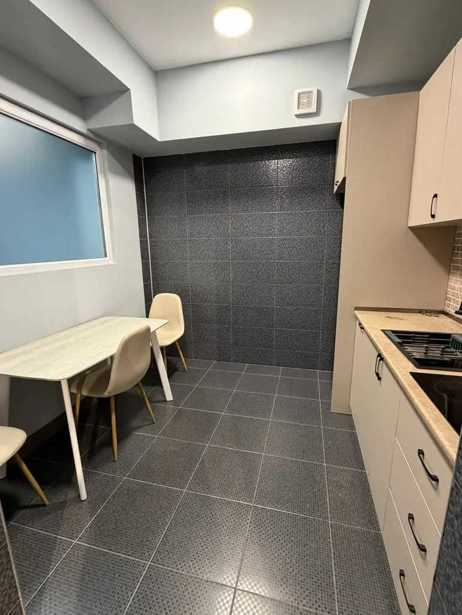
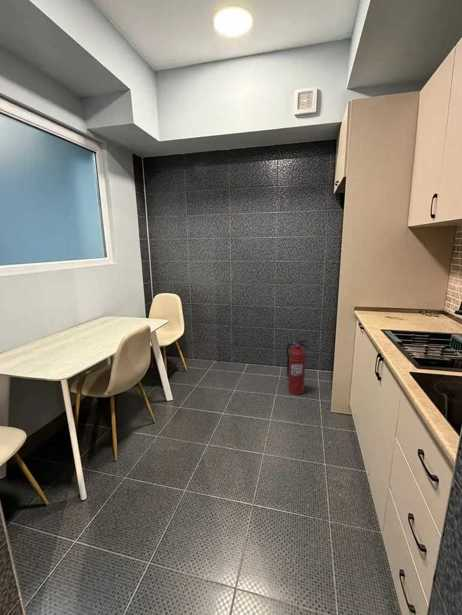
+ fire extinguisher [285,339,309,396]
